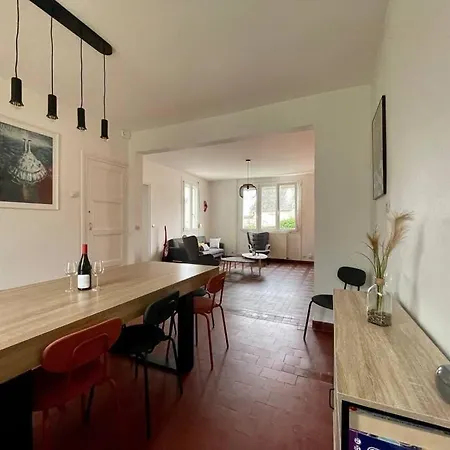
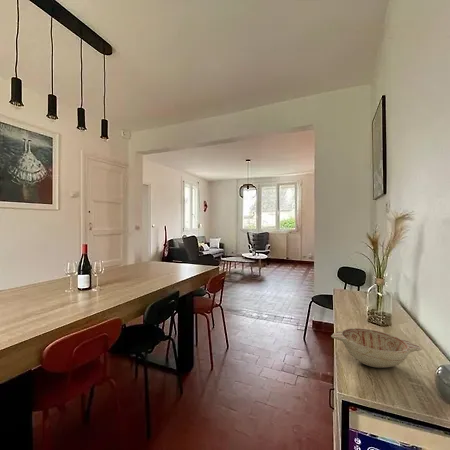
+ decorative bowl [330,327,423,369]
